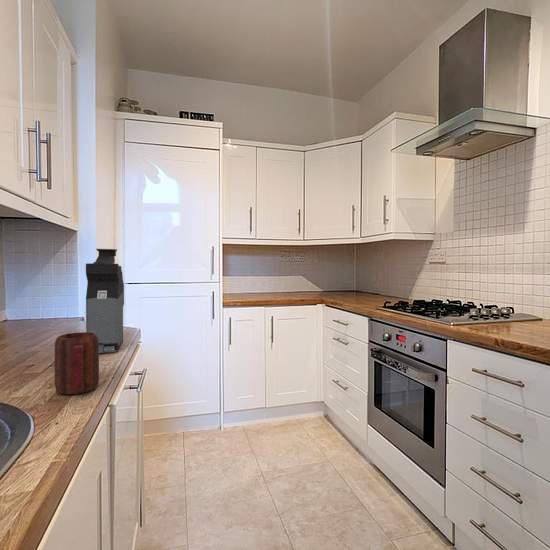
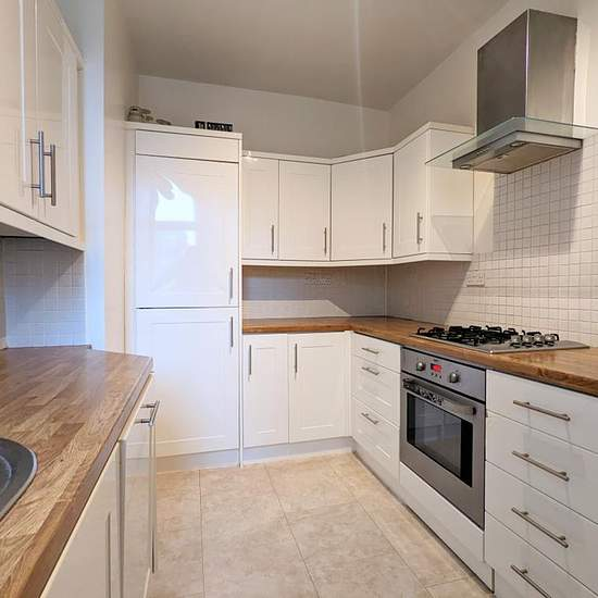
- coffee maker [85,248,125,354]
- mug [54,331,100,396]
